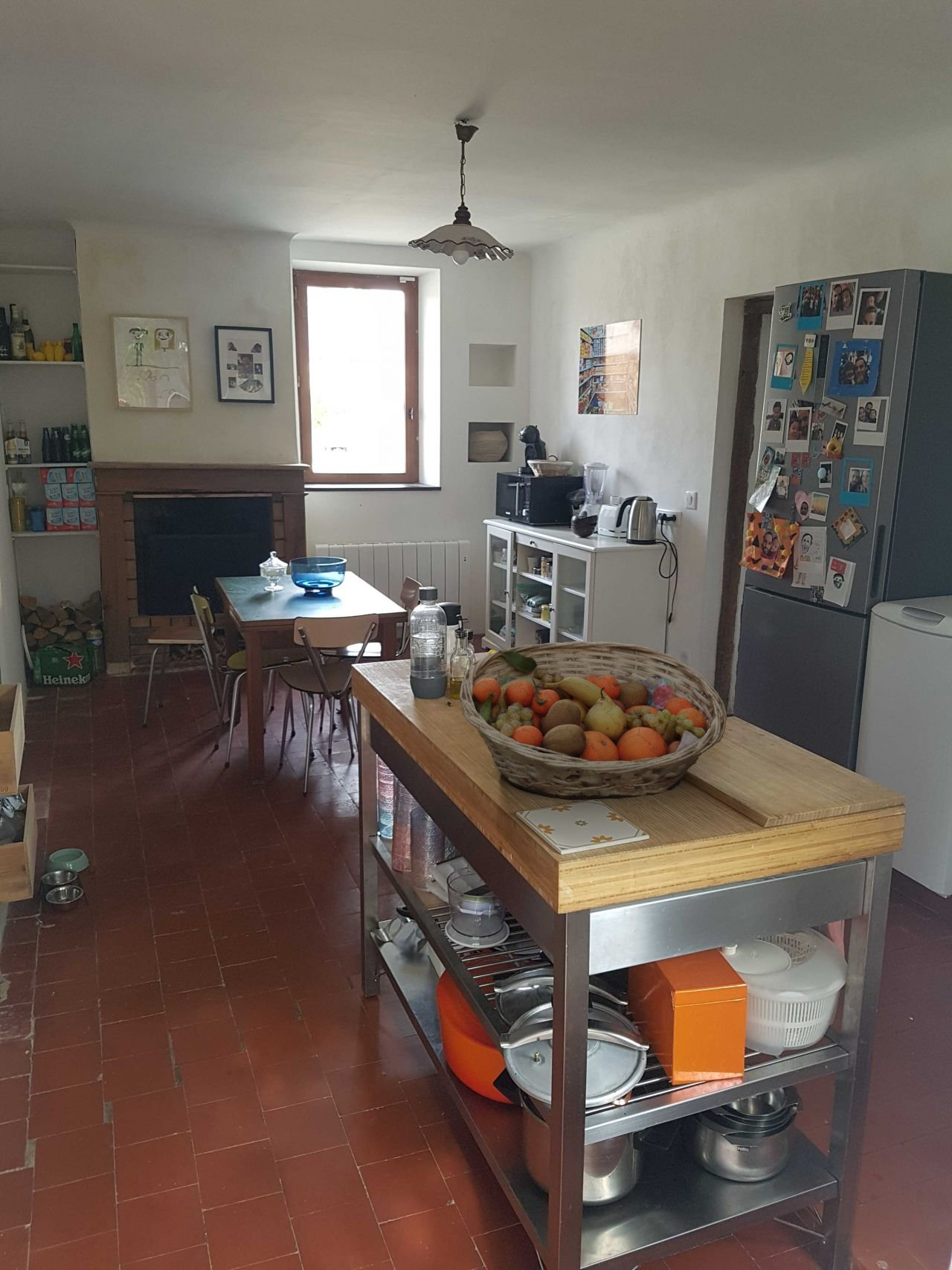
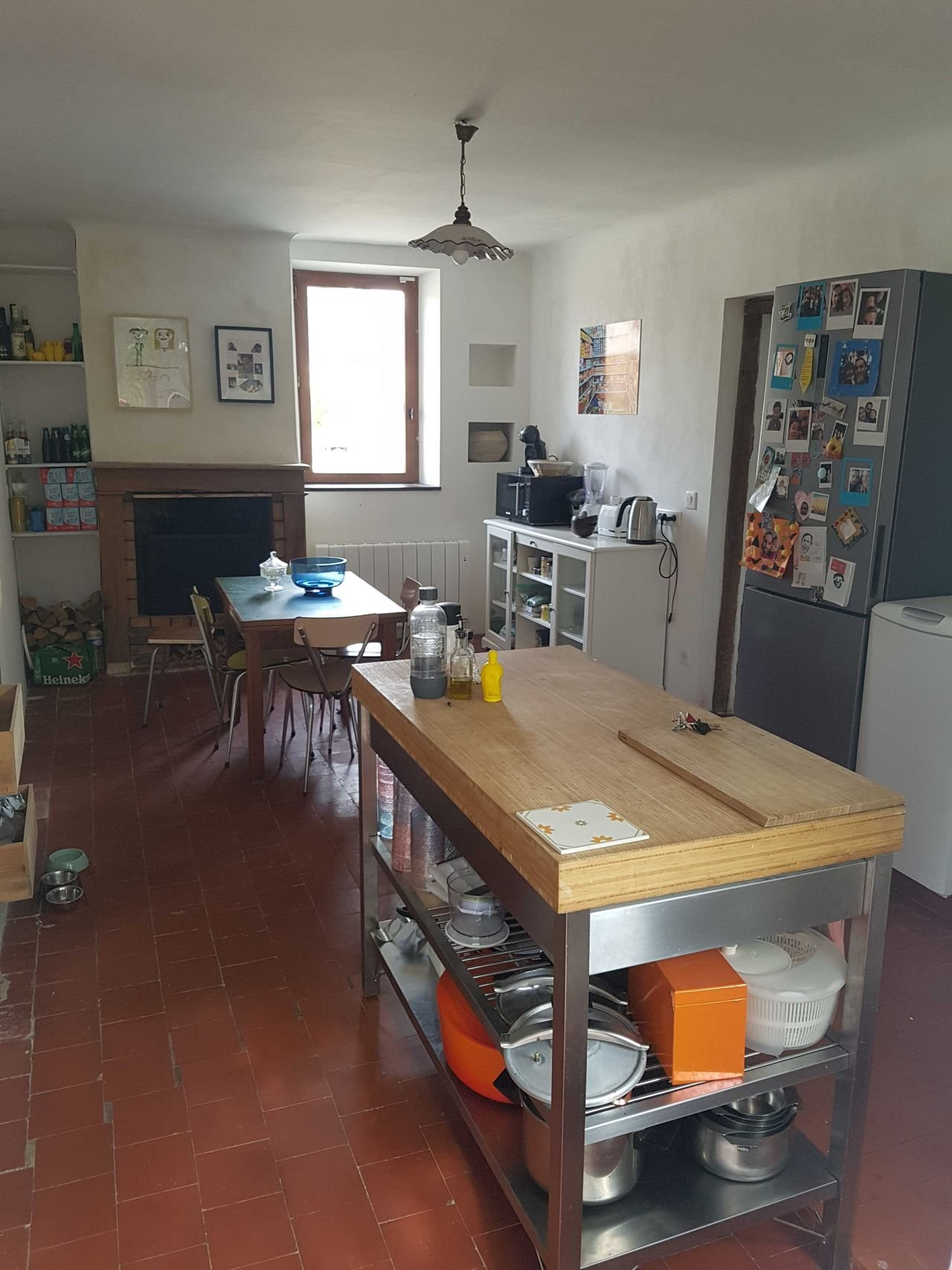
- fruit basket [459,641,727,800]
